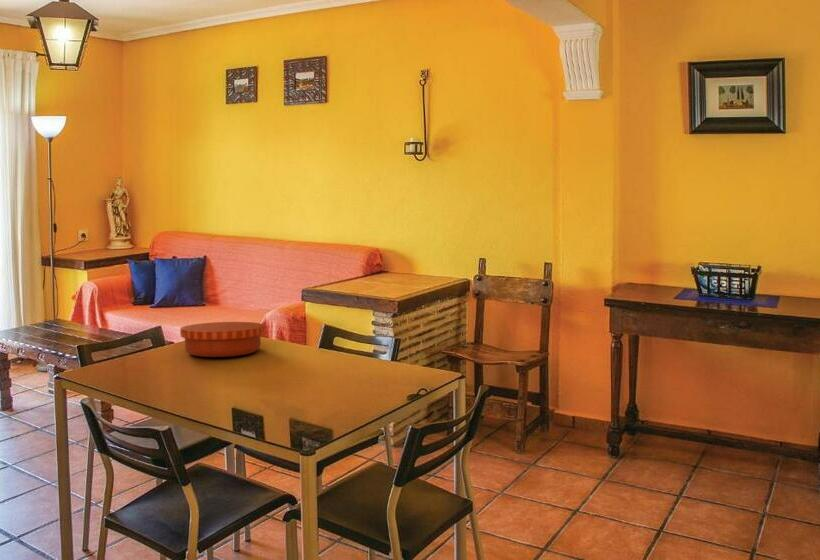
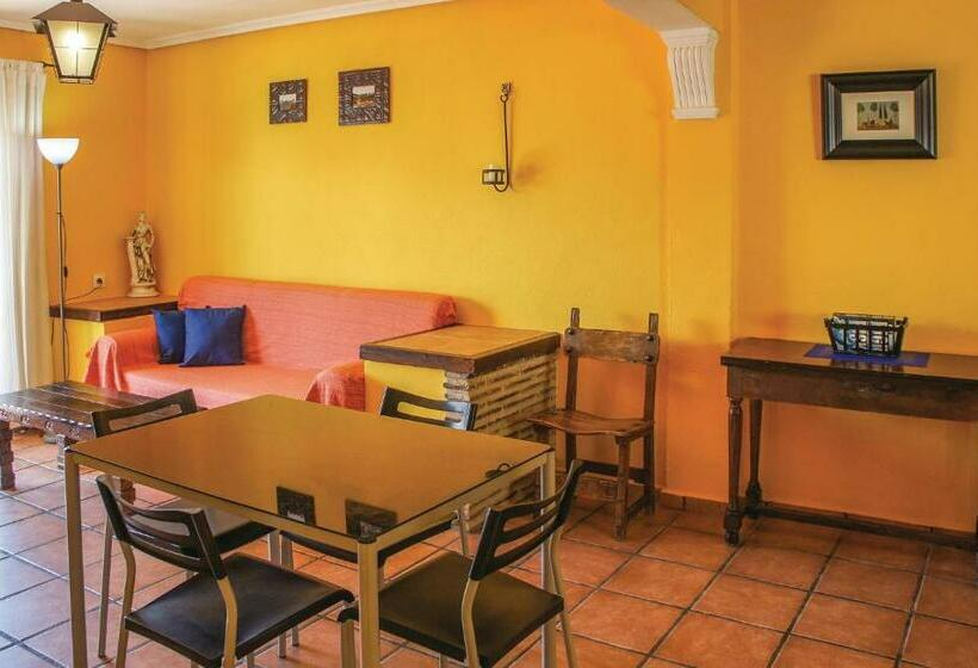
- bowl [179,321,265,358]
